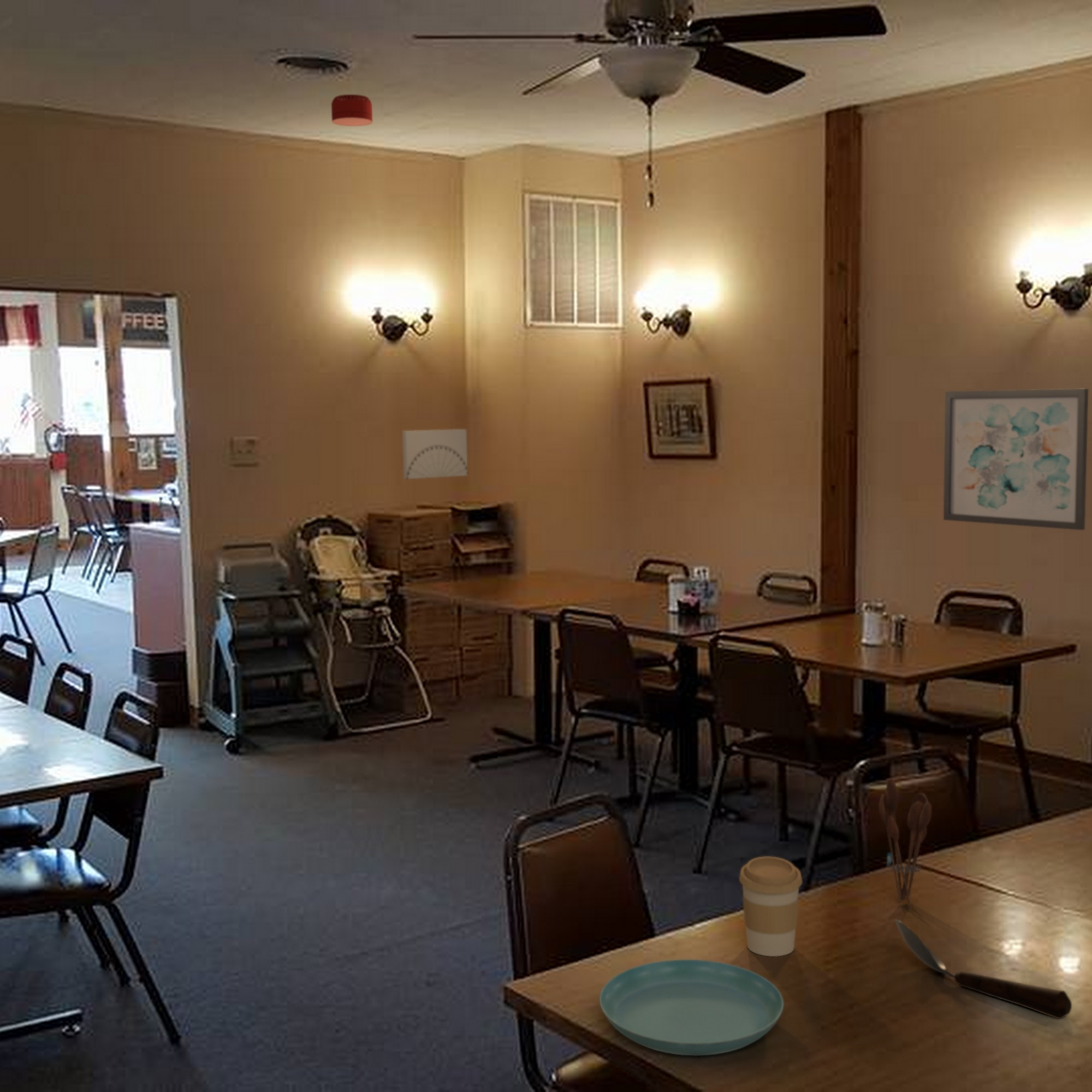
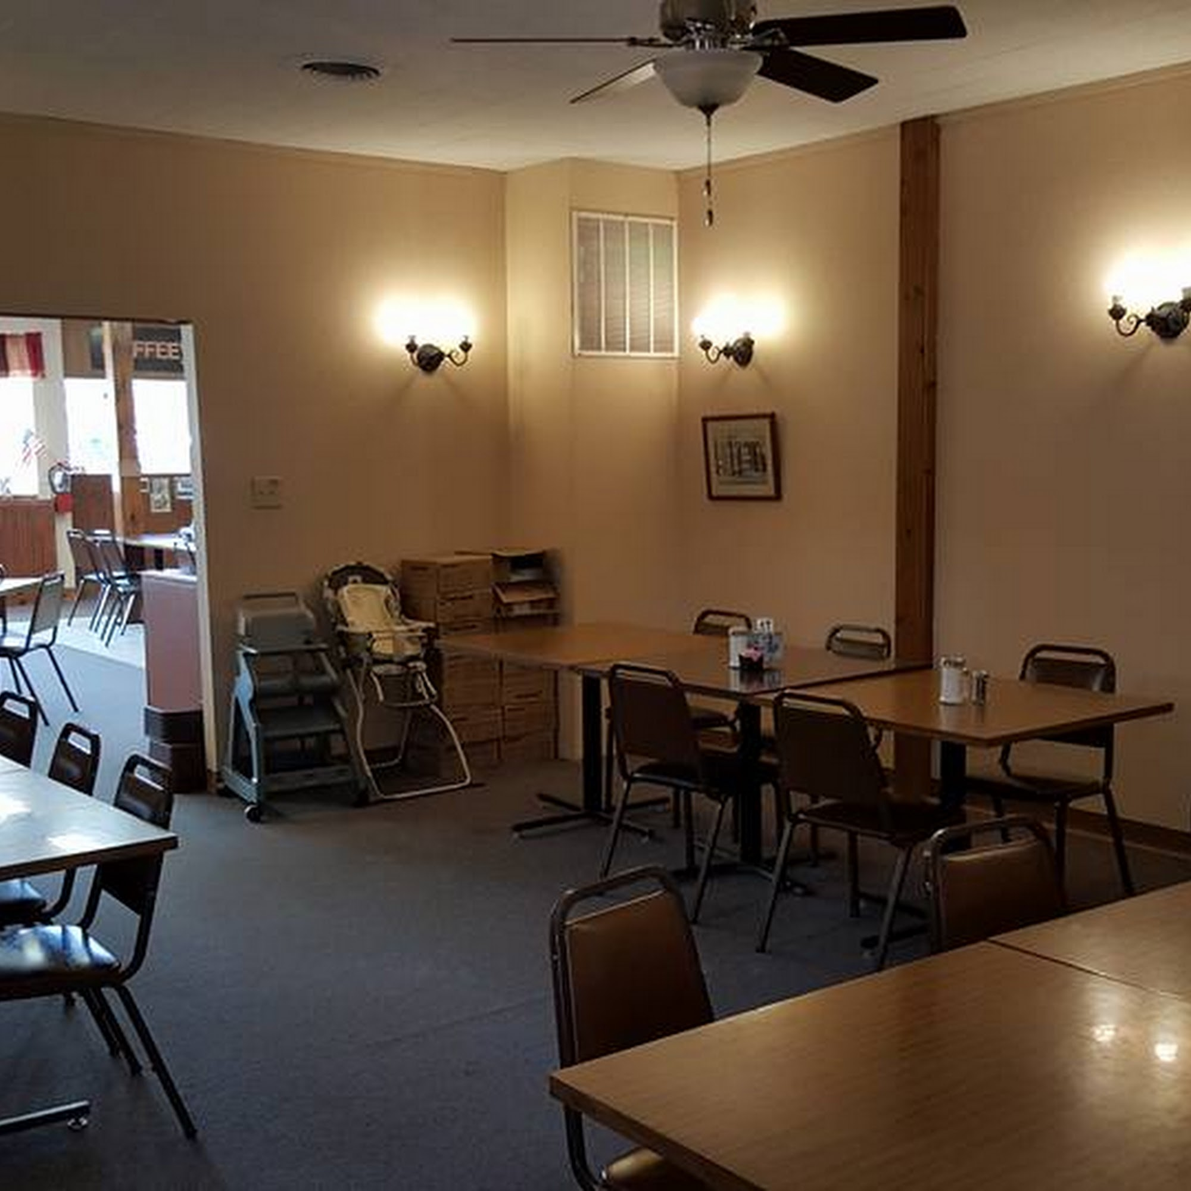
- coffee cup [739,856,803,957]
- spoon [894,918,1072,1020]
- smoke detector [331,94,373,127]
- utensil holder [879,778,932,905]
- wall art [943,388,1089,531]
- saucer [599,959,784,1057]
- wall art [402,429,468,479]
